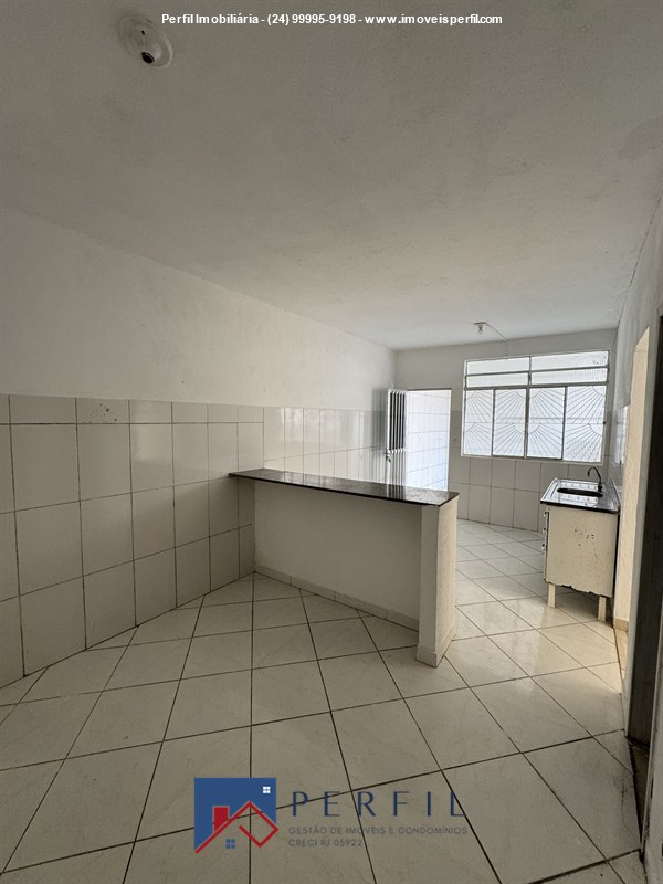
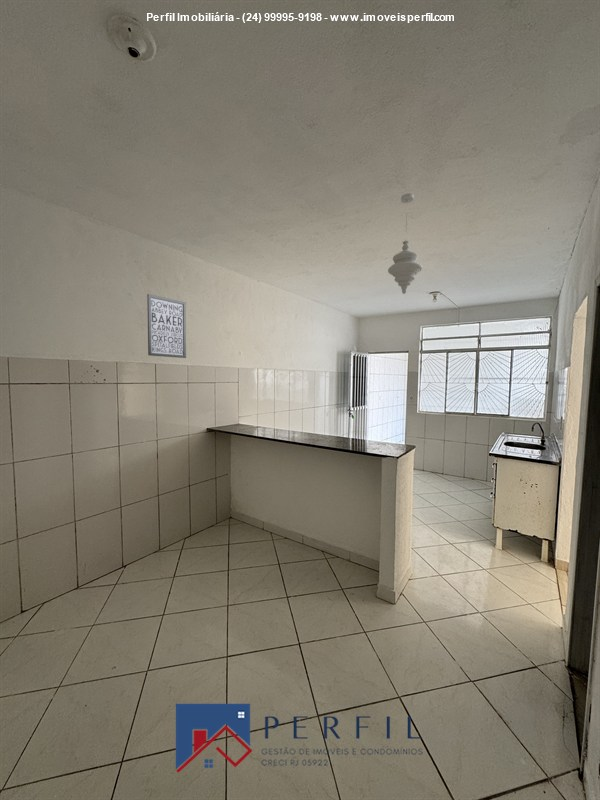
+ wall art [146,293,187,359]
+ pendant light [387,192,423,295]
